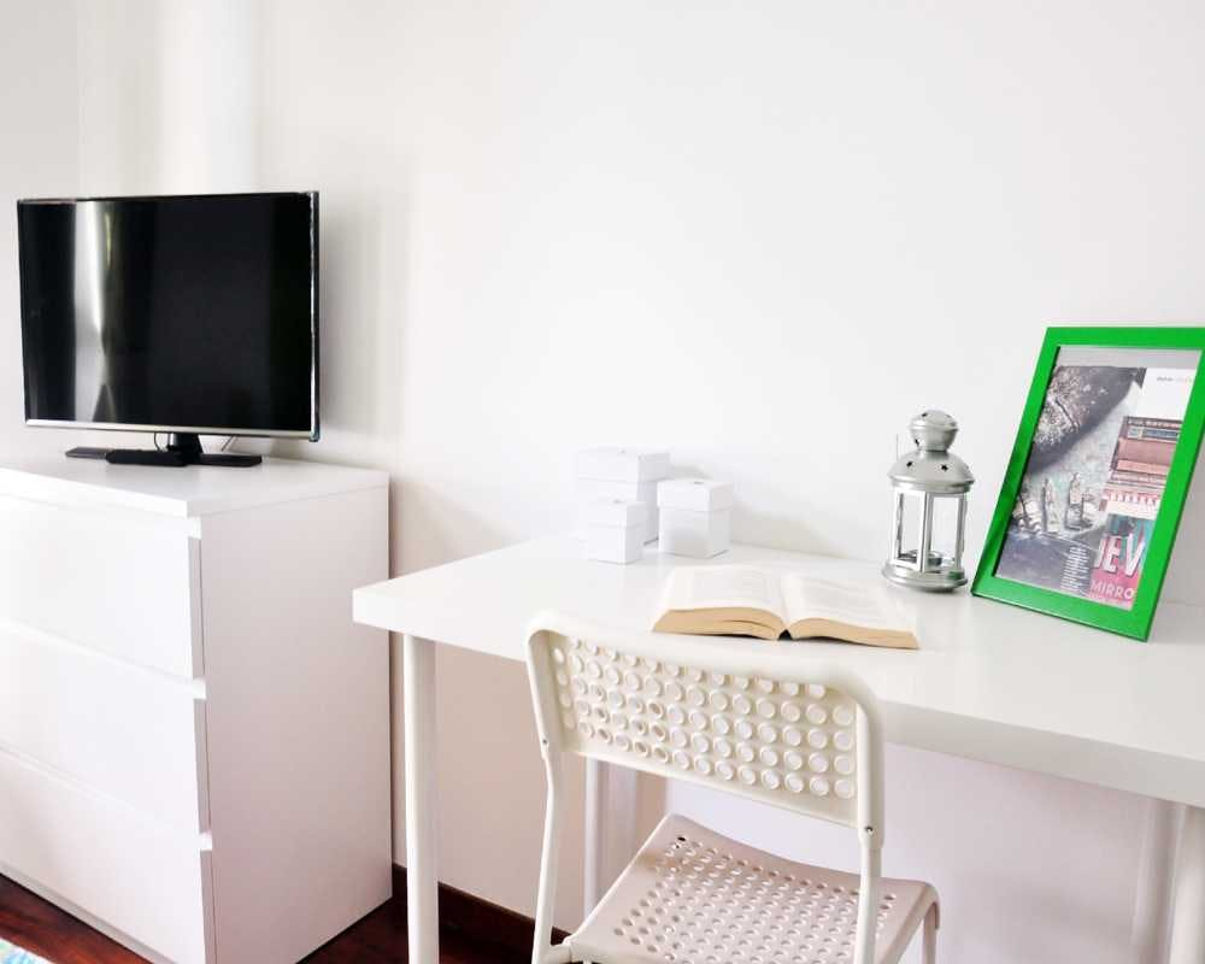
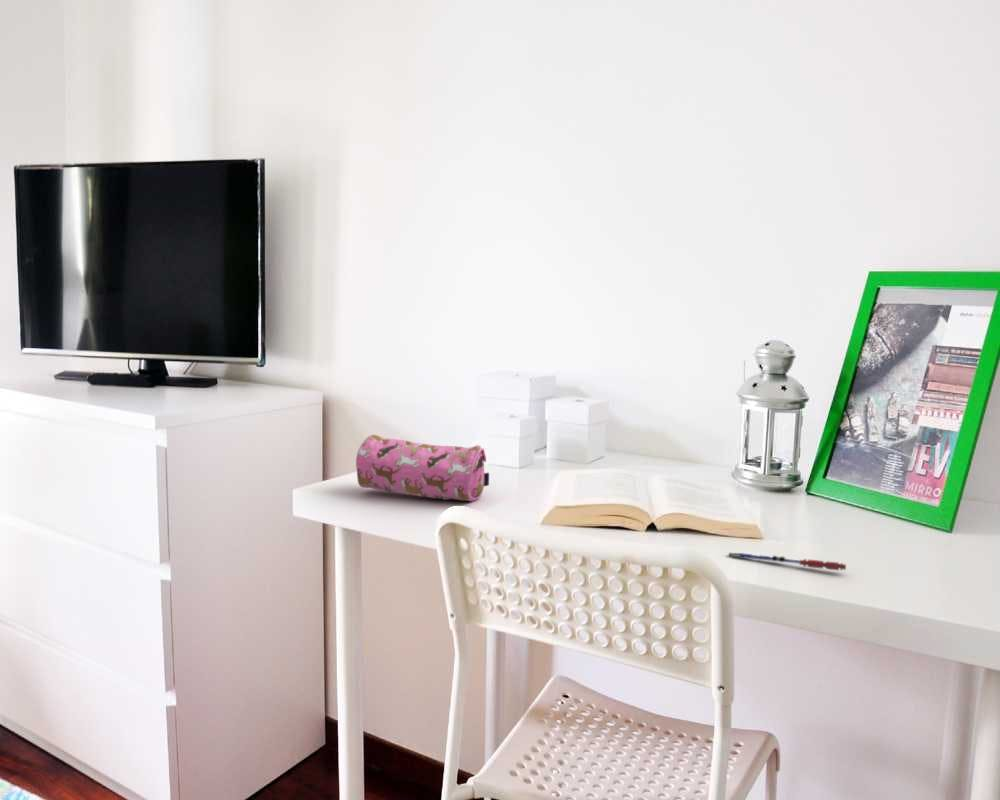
+ pen [728,552,847,571]
+ pencil case [355,434,490,502]
